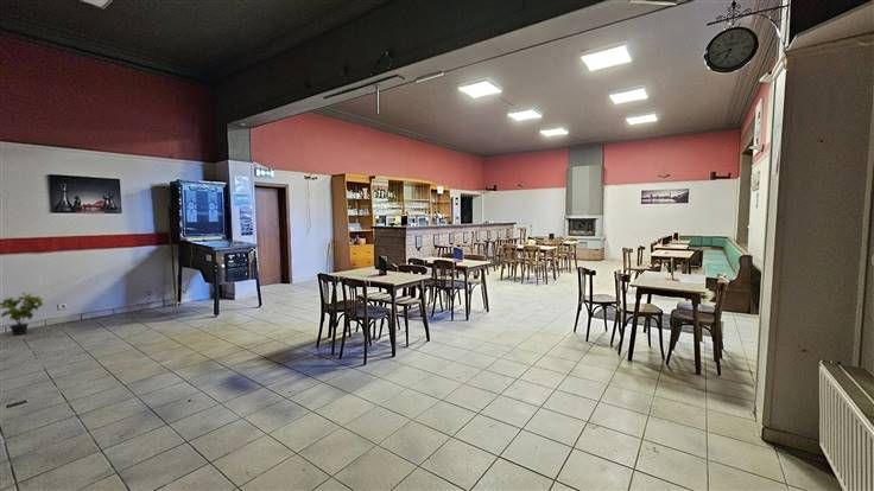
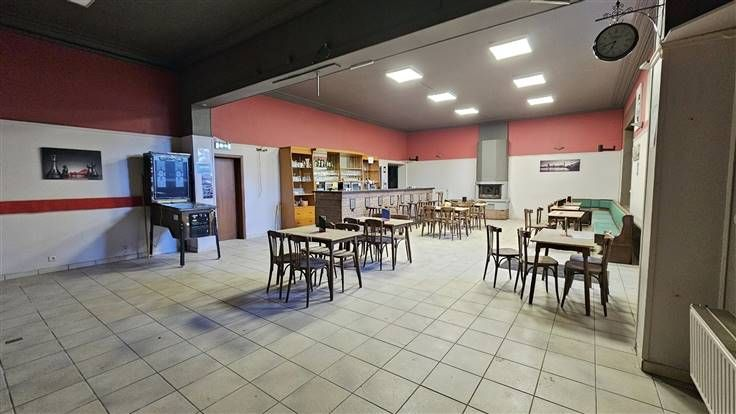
- potted plant [0,292,44,336]
